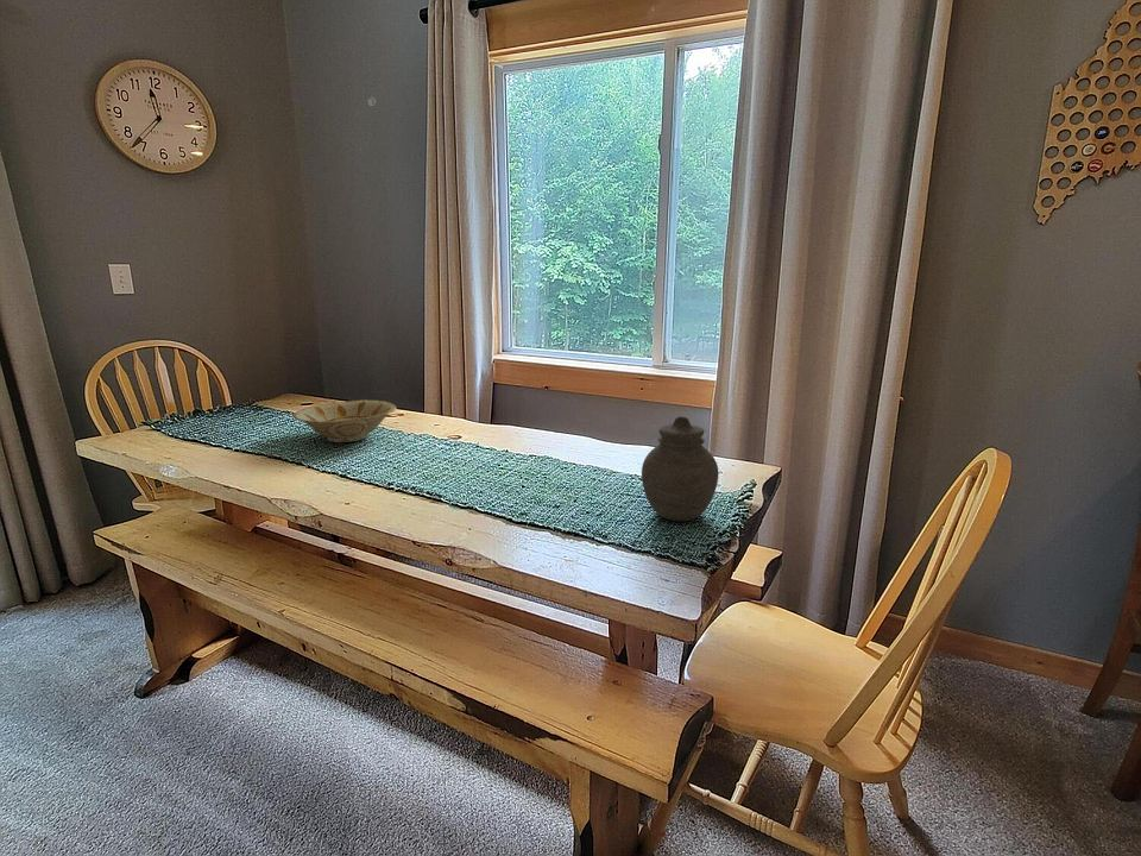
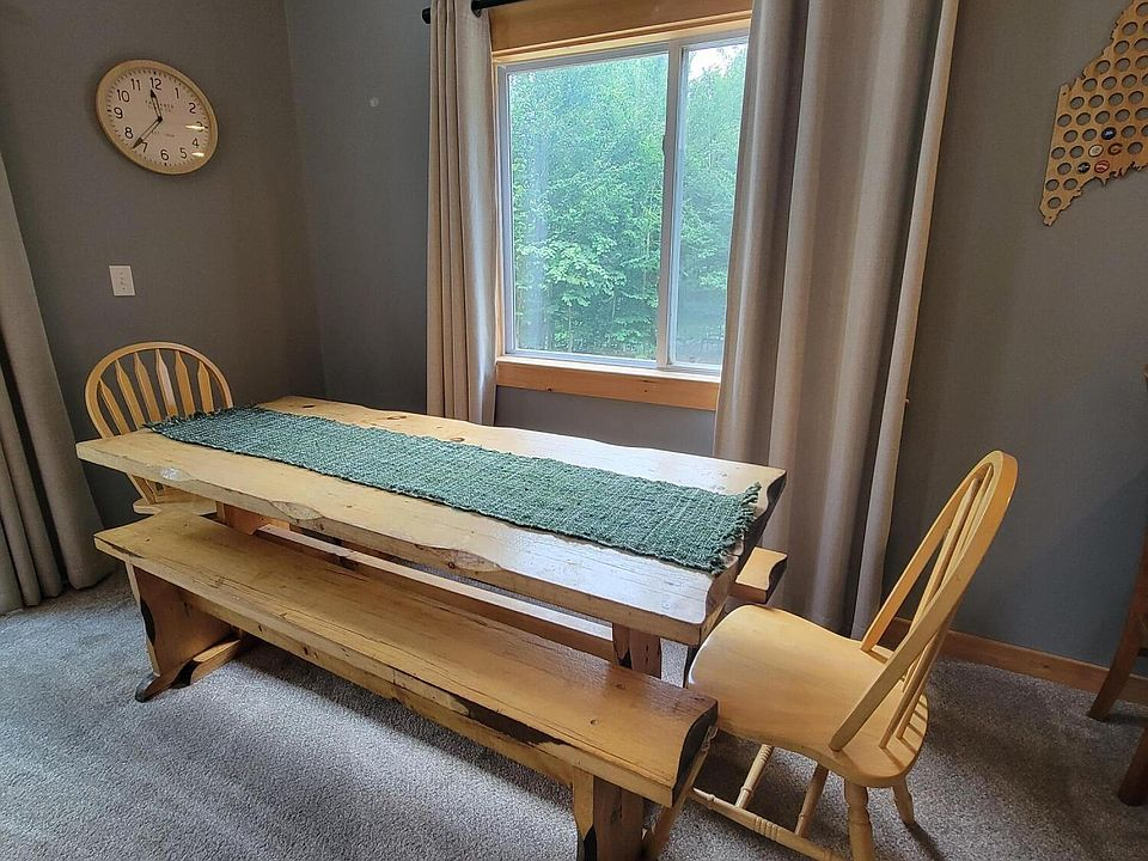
- jar [641,415,719,522]
- bowl [292,399,397,443]
